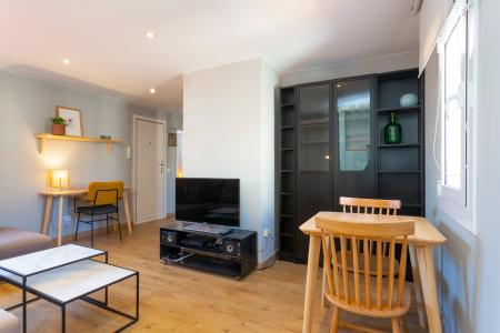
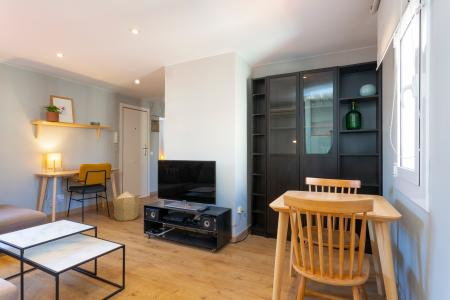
+ pouf [112,190,142,222]
